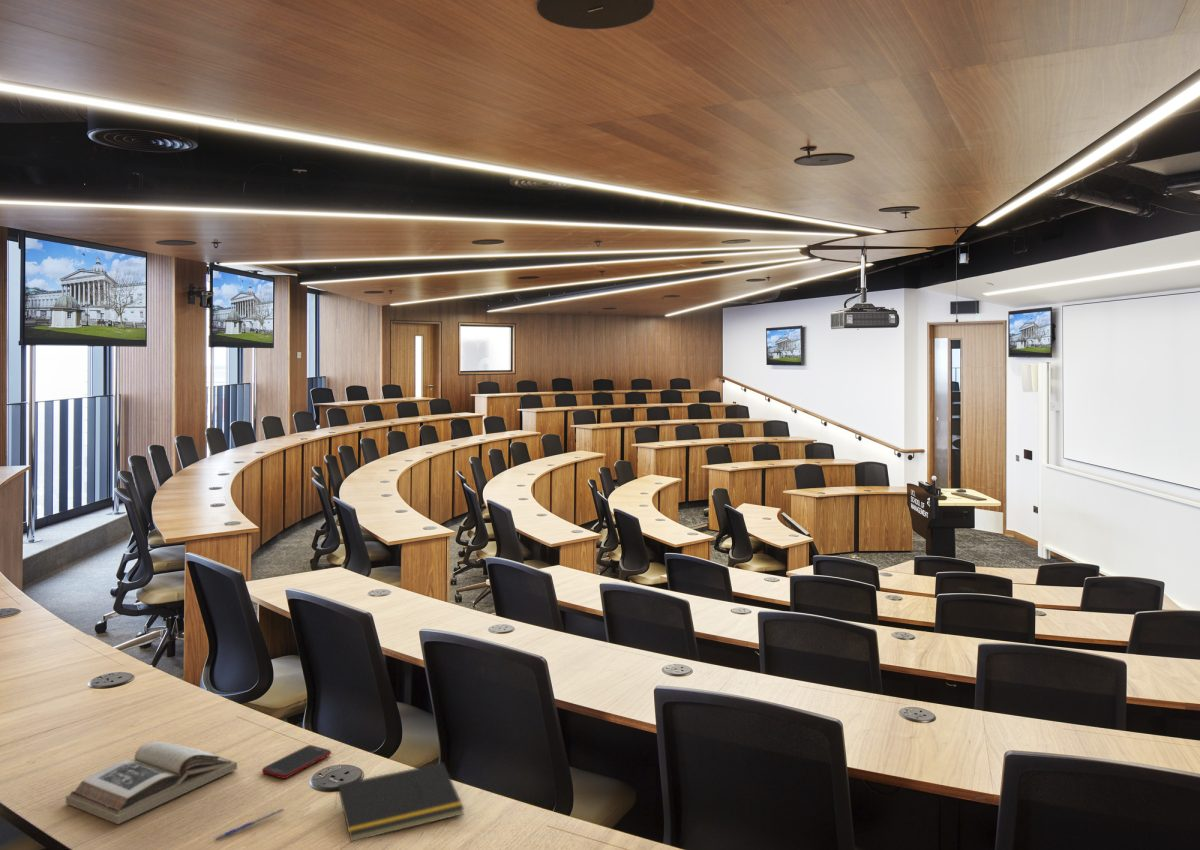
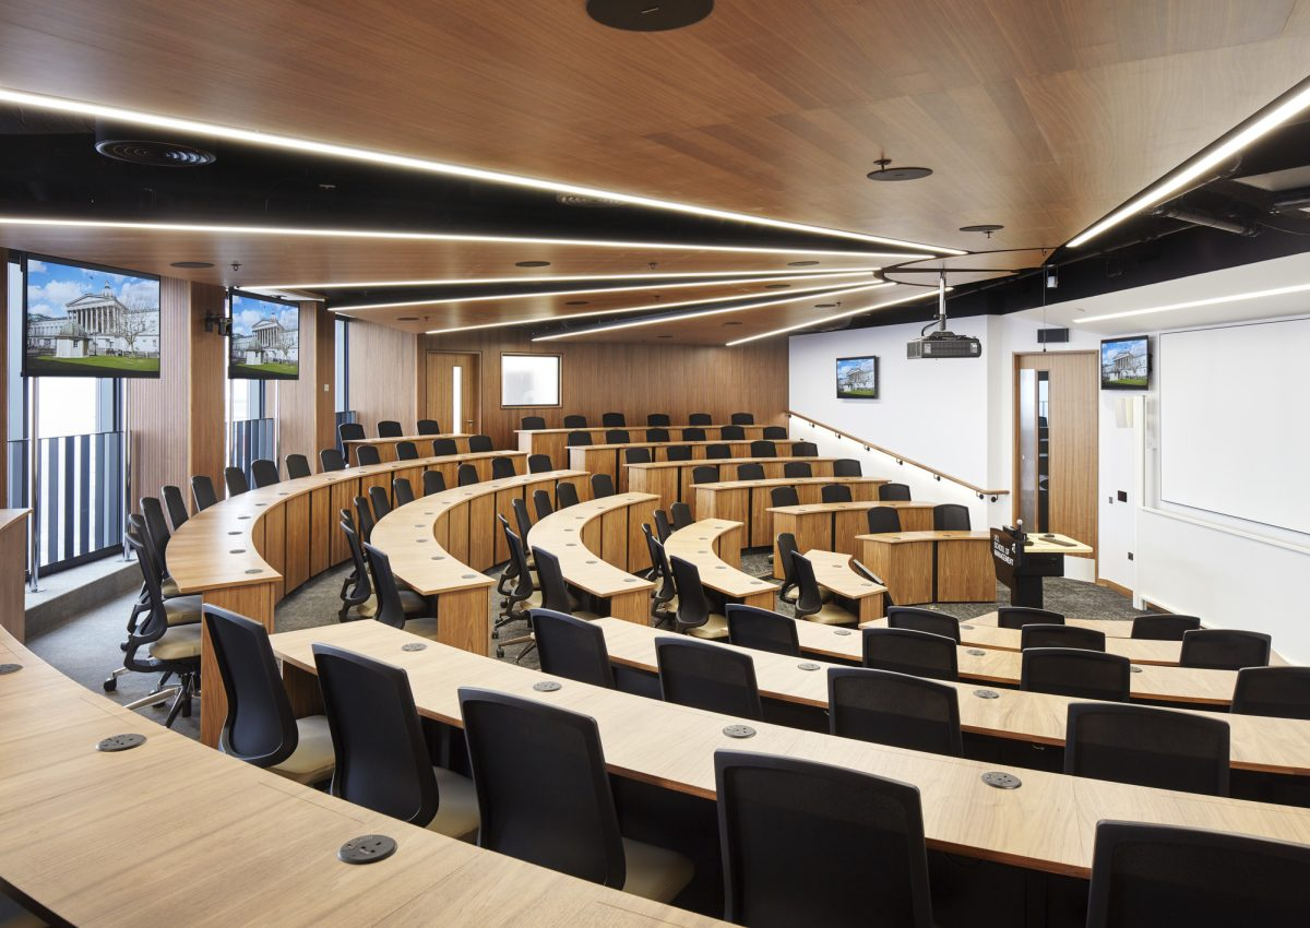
- pen [214,807,286,842]
- cell phone [261,744,332,780]
- book [65,740,238,825]
- notepad [334,762,465,842]
